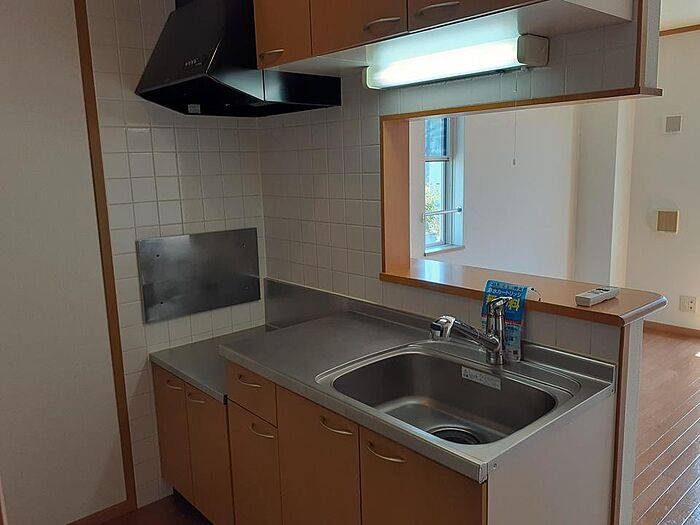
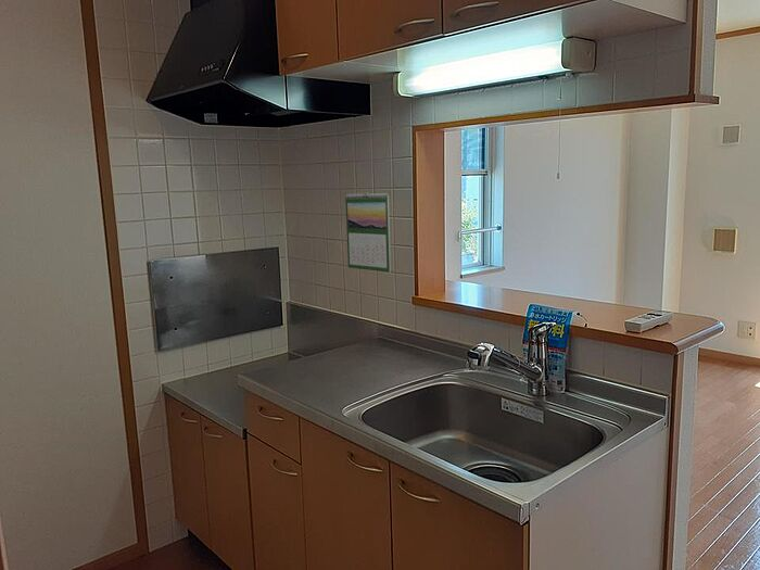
+ calendar [344,191,392,274]
